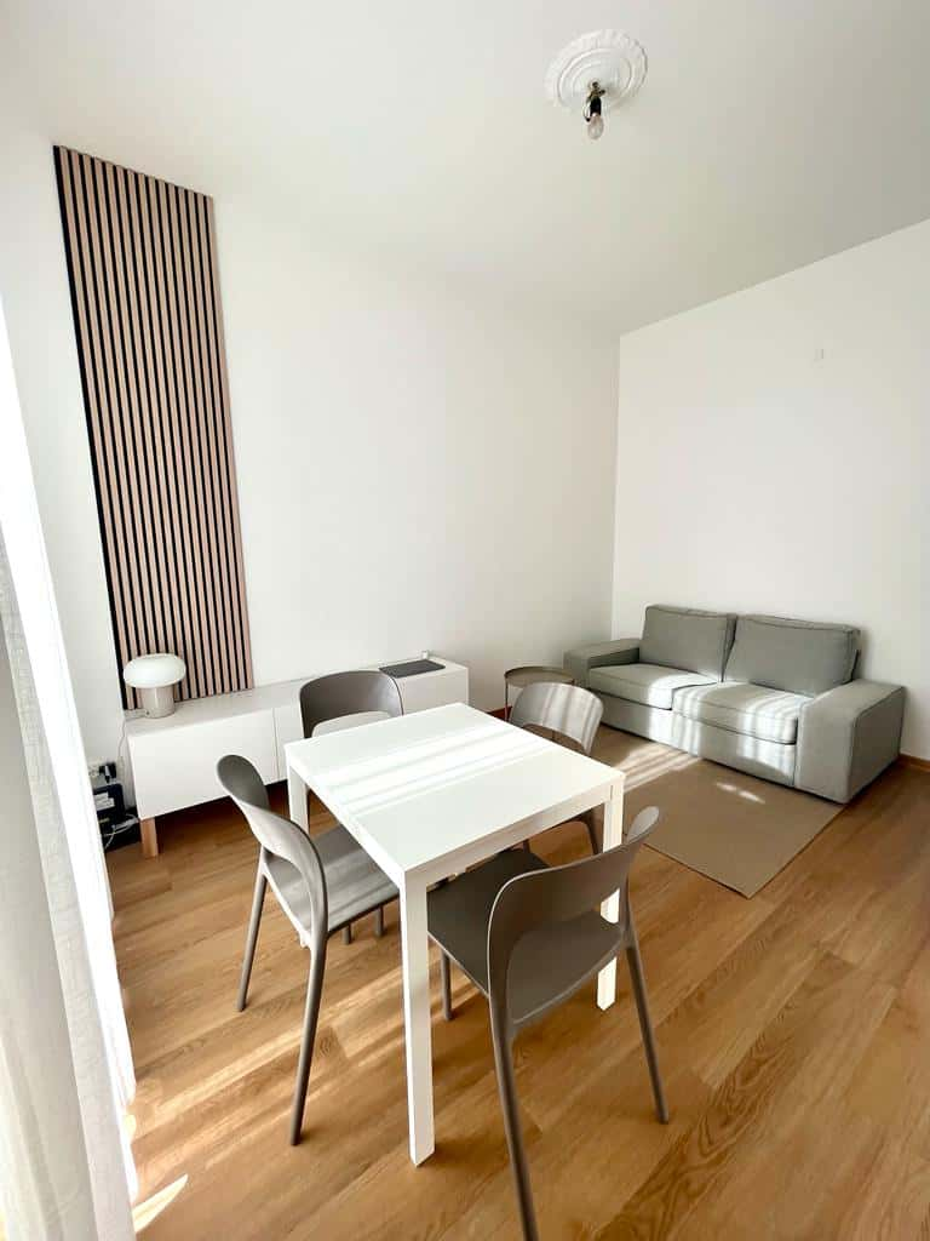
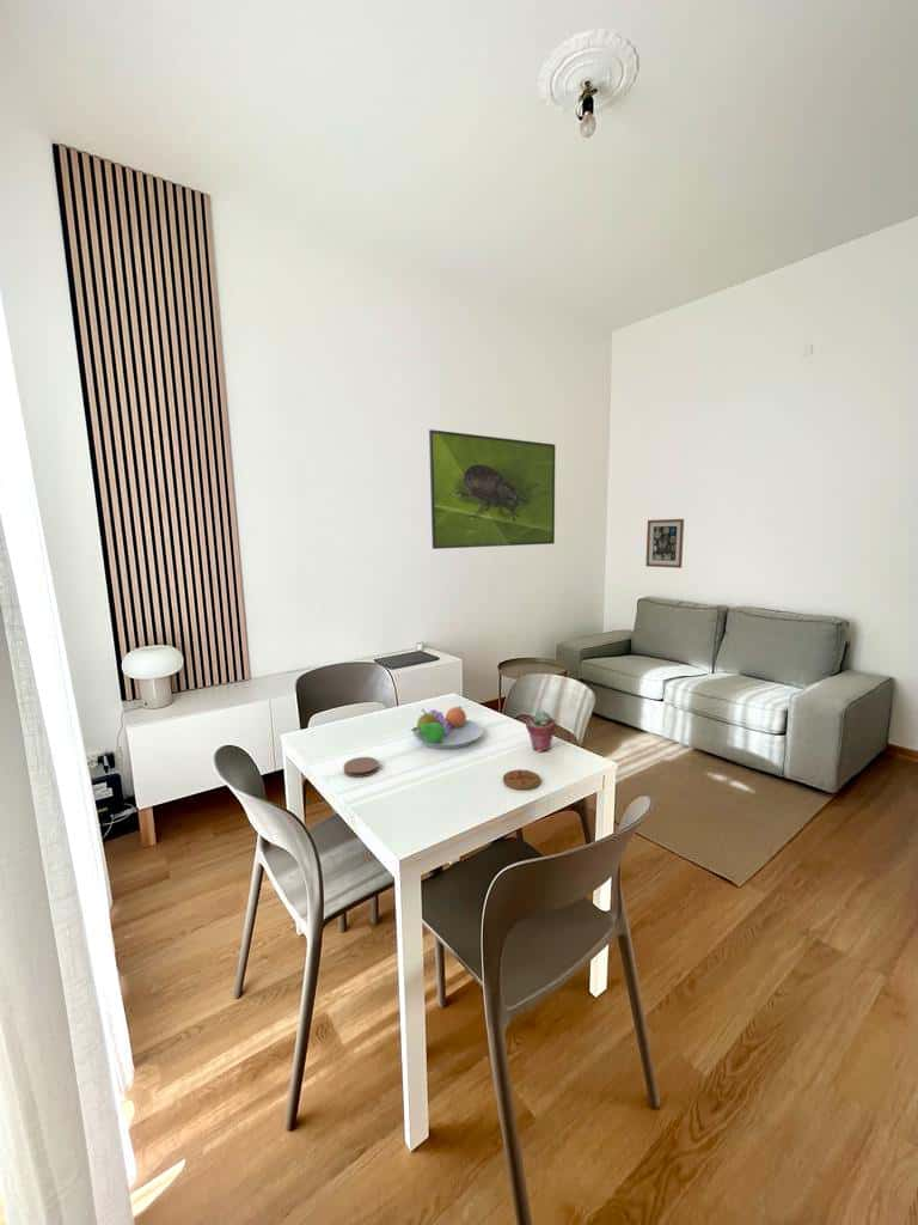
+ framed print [428,428,556,550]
+ coaster [343,756,380,779]
+ wall art [644,518,685,569]
+ coaster [502,768,541,791]
+ potted succulent [525,709,557,752]
+ fruit bowl [410,705,484,750]
